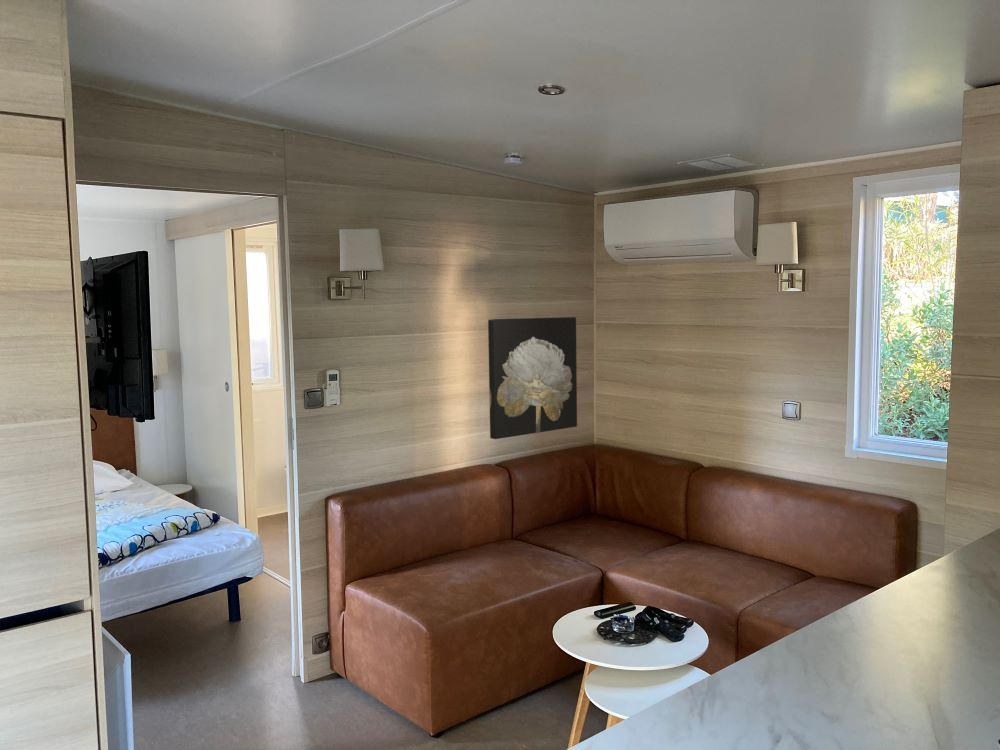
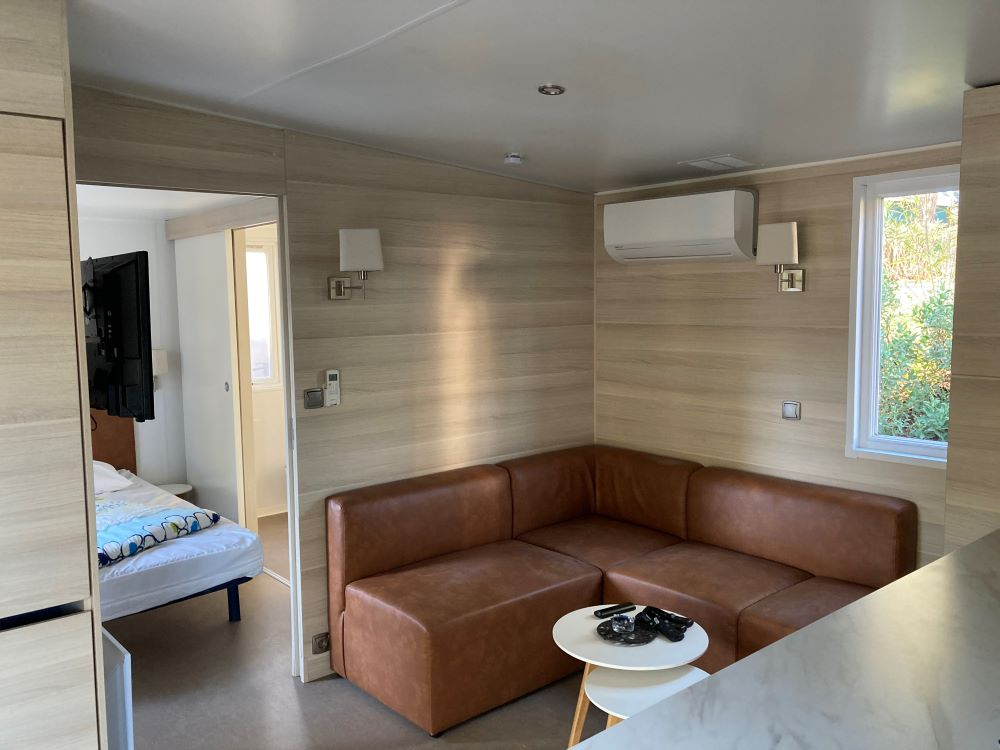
- wall art [487,316,578,440]
